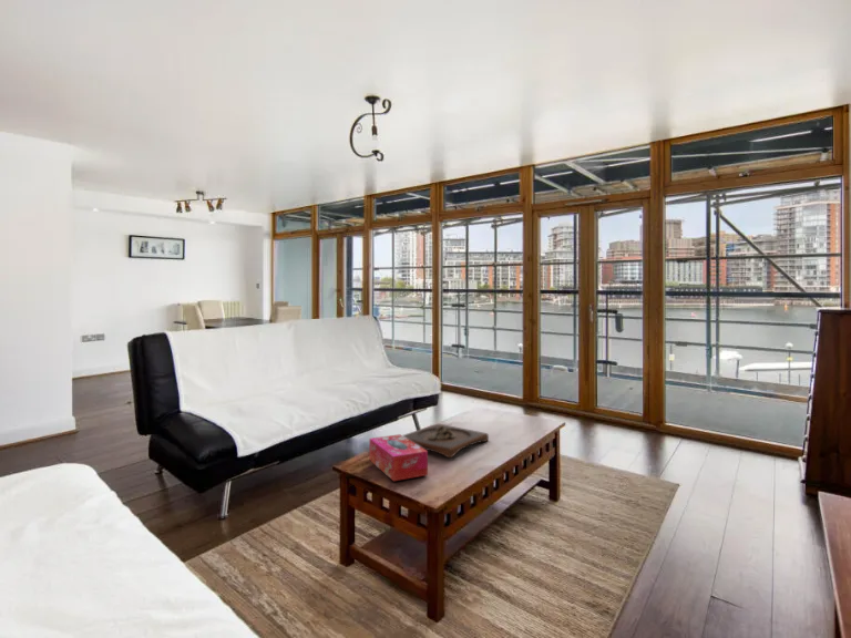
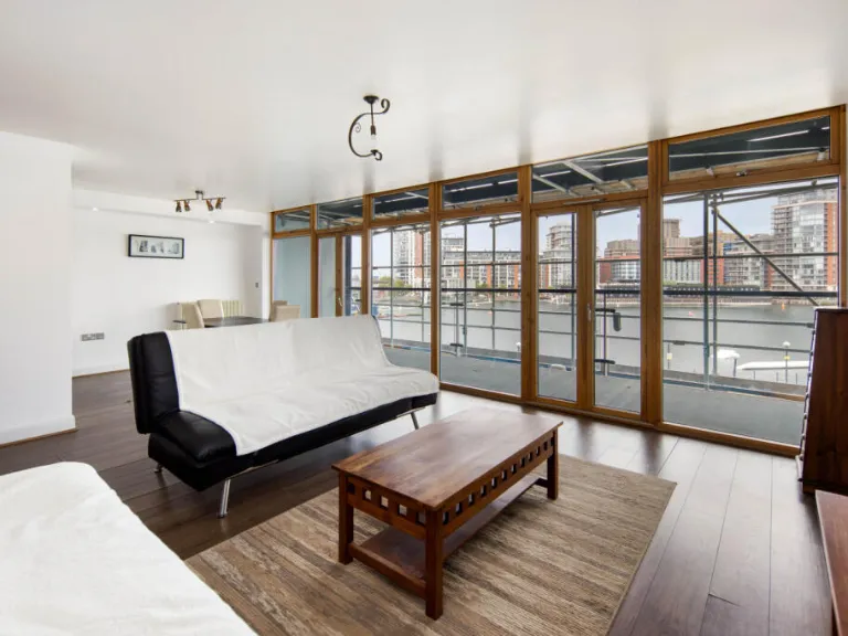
- wooden tray [402,423,490,459]
- tissue box [368,433,429,482]
